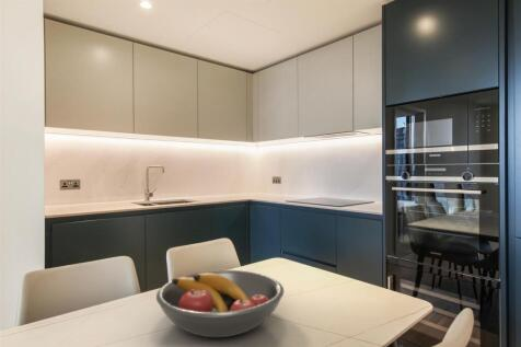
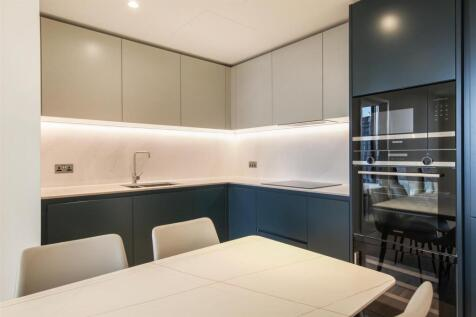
- fruit bowl [155,269,285,338]
